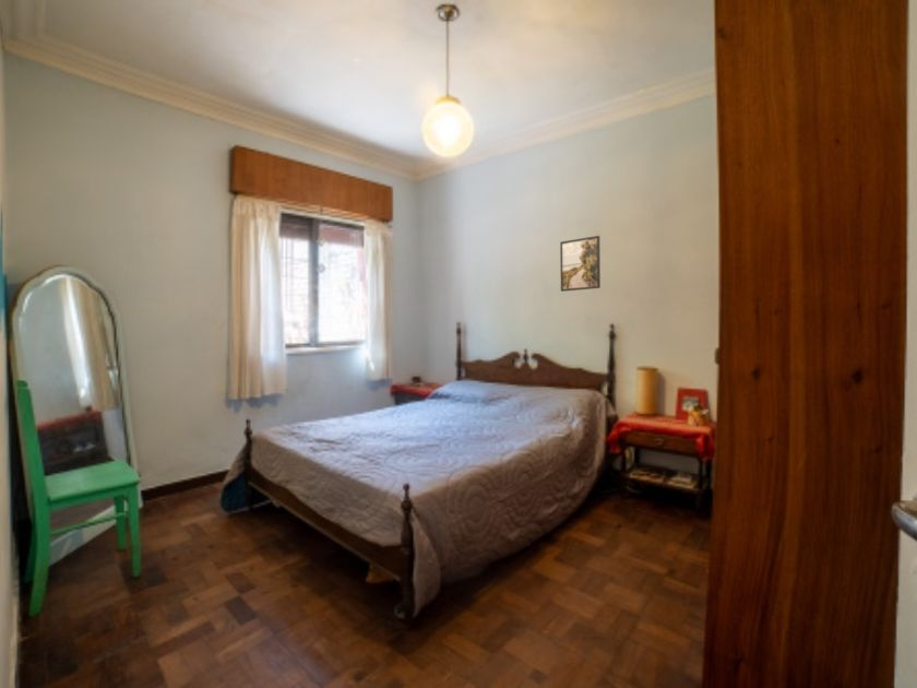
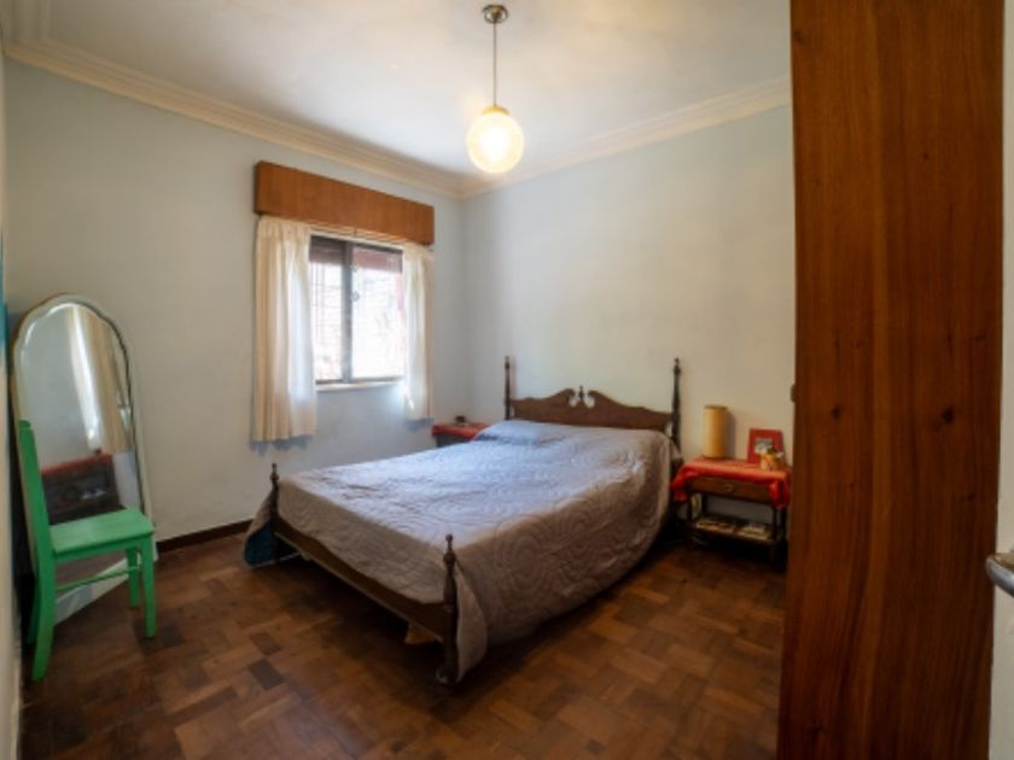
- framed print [559,235,602,293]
